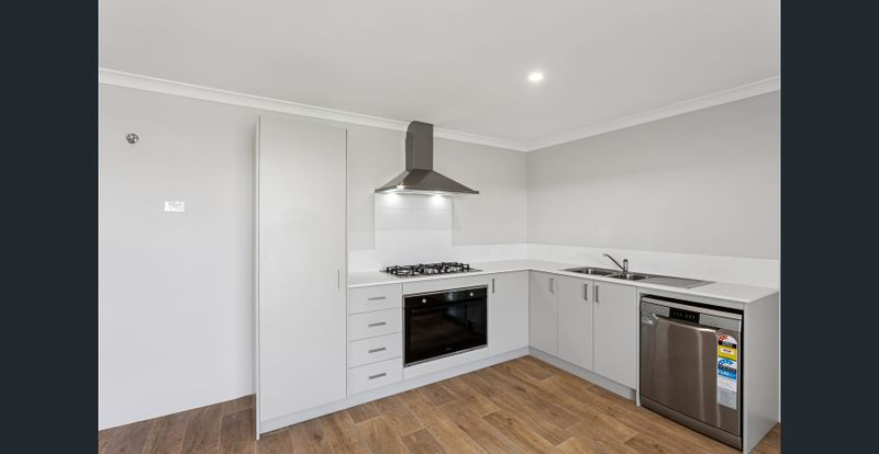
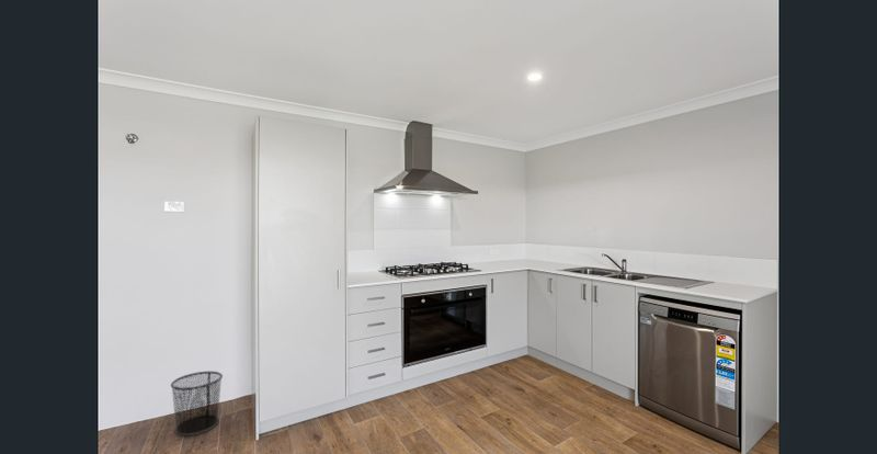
+ waste bin [170,371,224,436]
